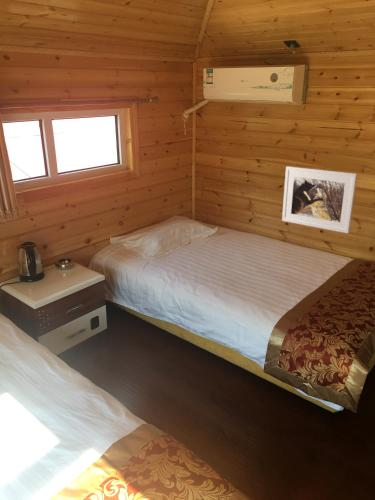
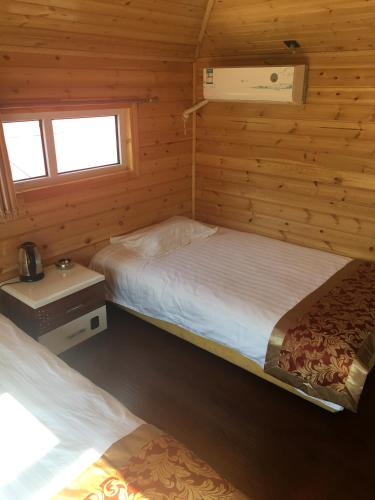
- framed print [281,165,358,234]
